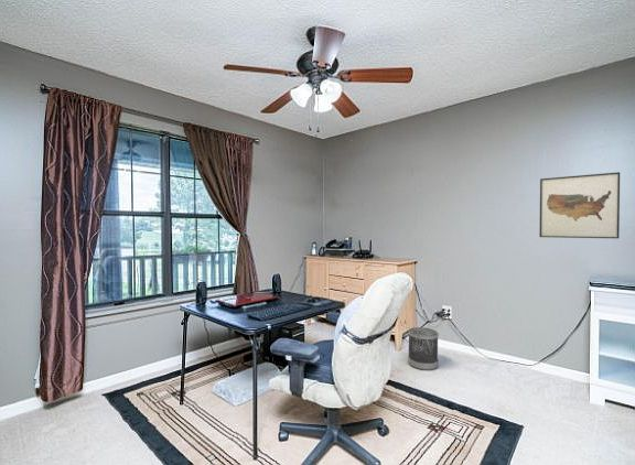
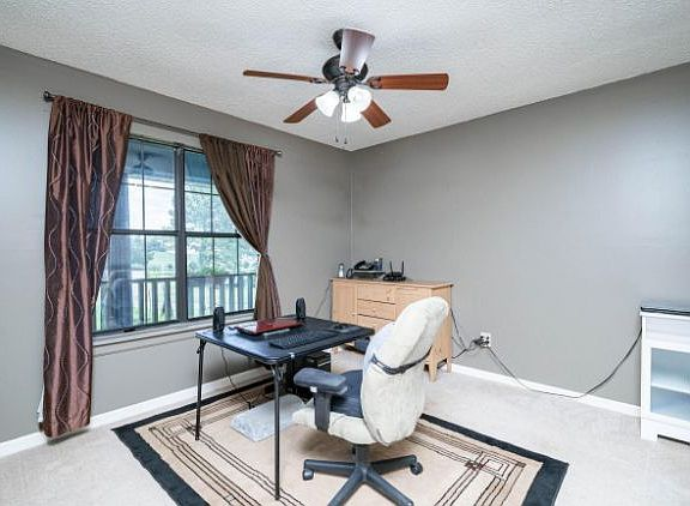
- wastebasket [407,326,440,371]
- wall art [538,171,621,239]
